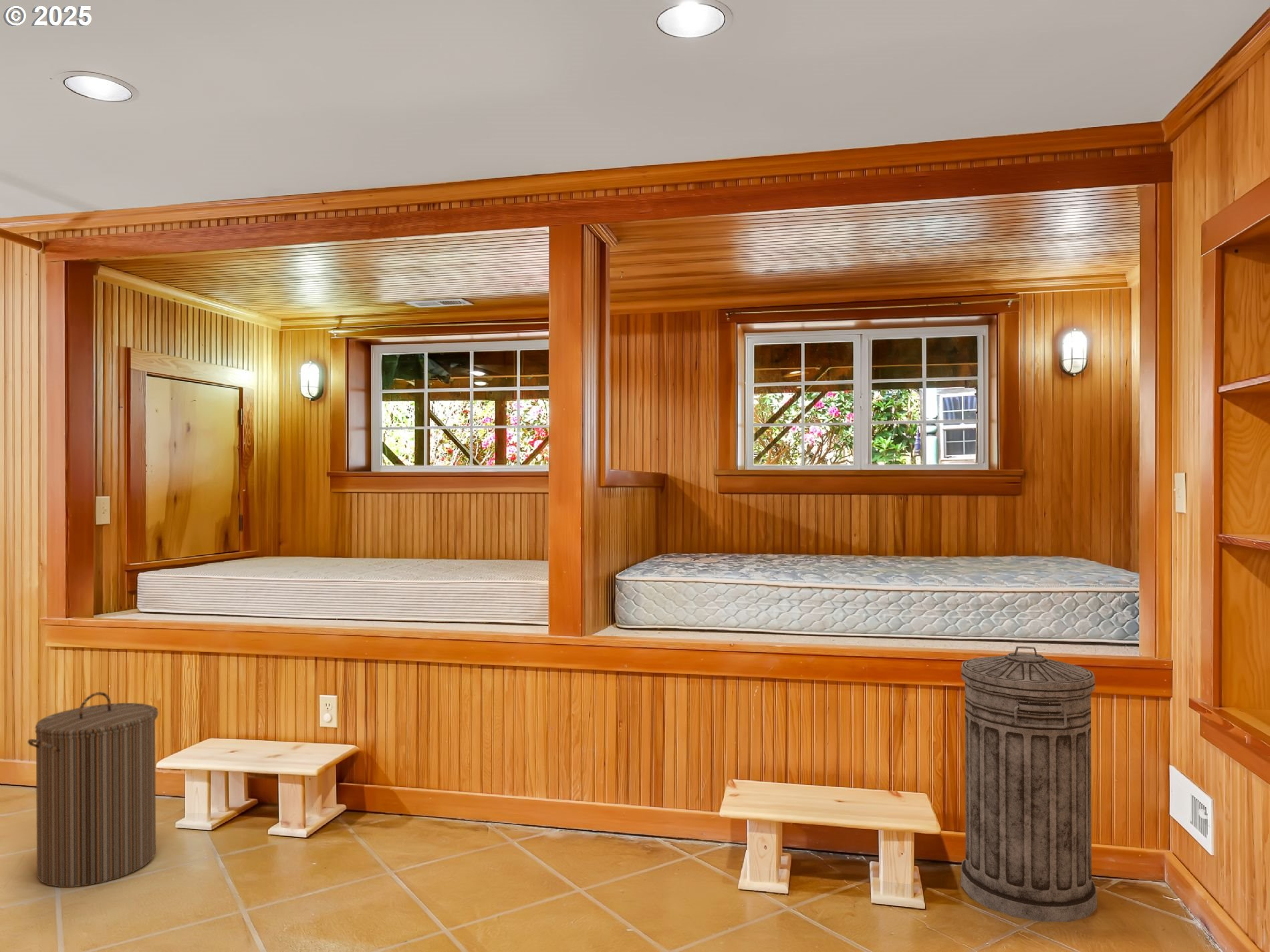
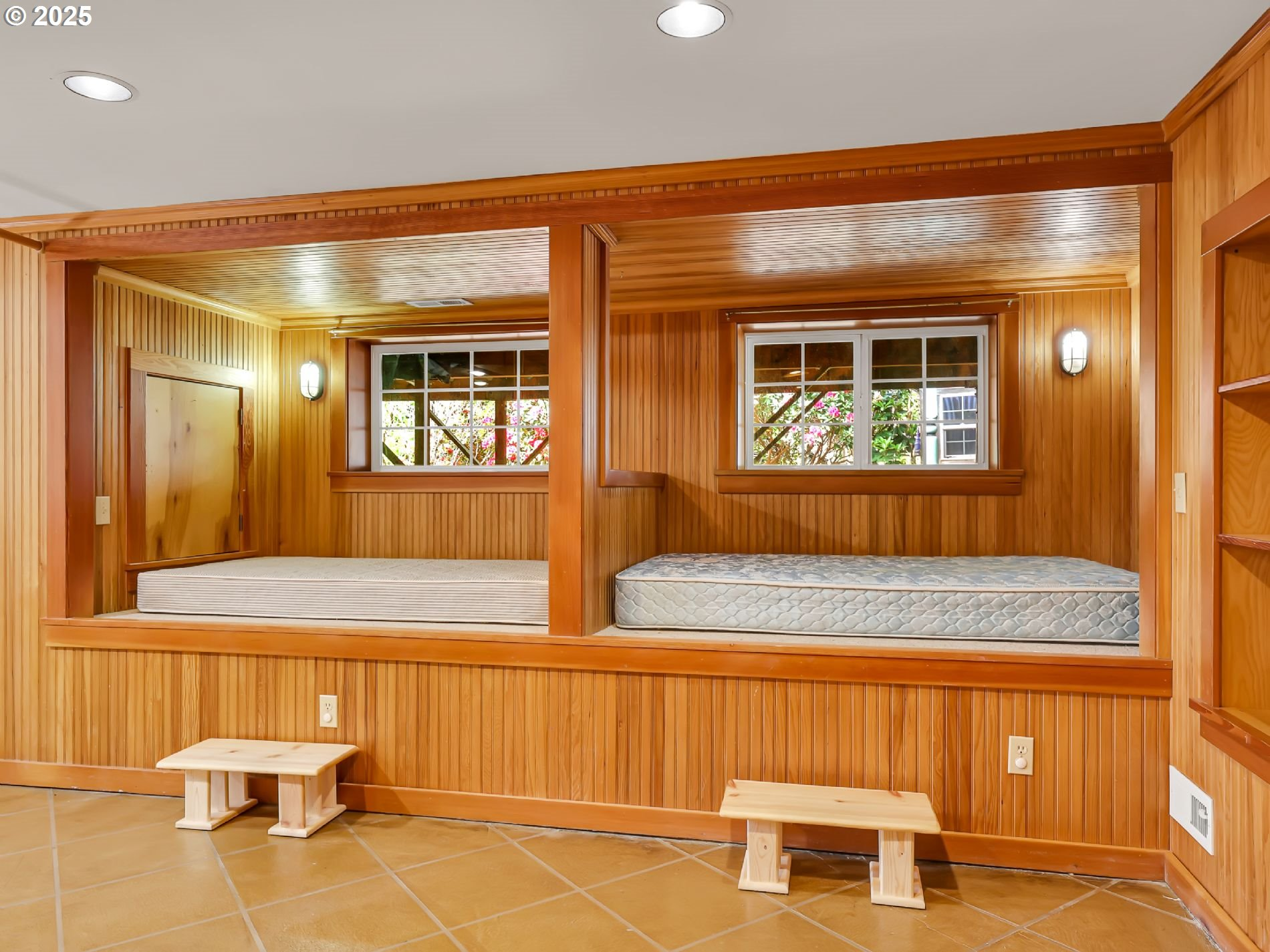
- trash can [961,646,1098,923]
- laundry hamper [27,691,159,888]
